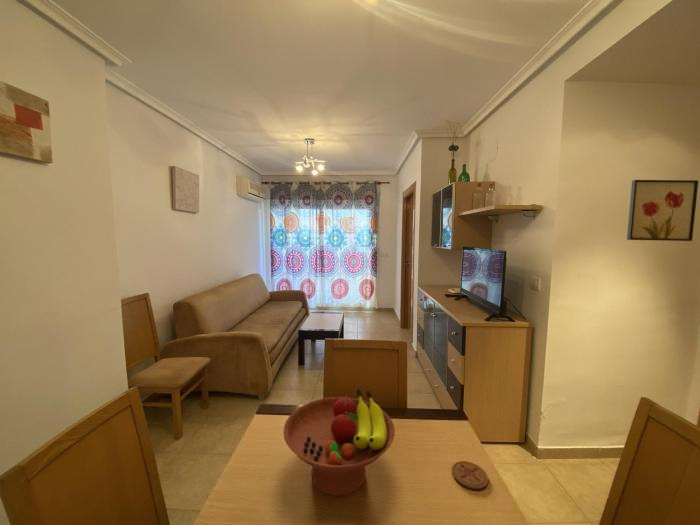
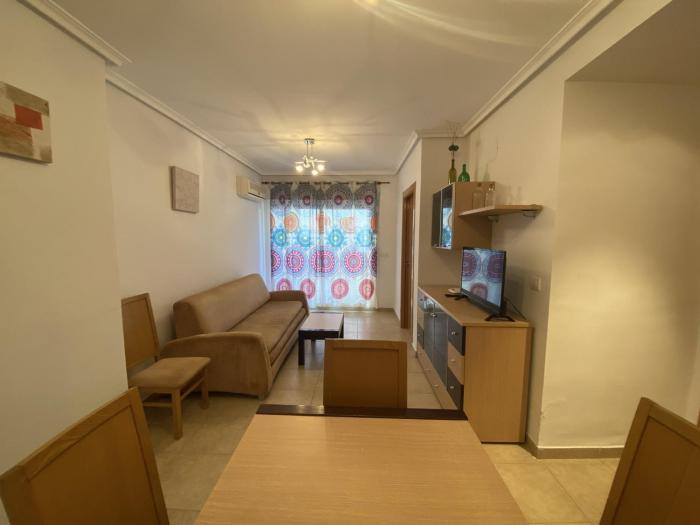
- wall art [626,179,699,242]
- fruit bowl [282,388,396,497]
- coaster [451,460,489,490]
